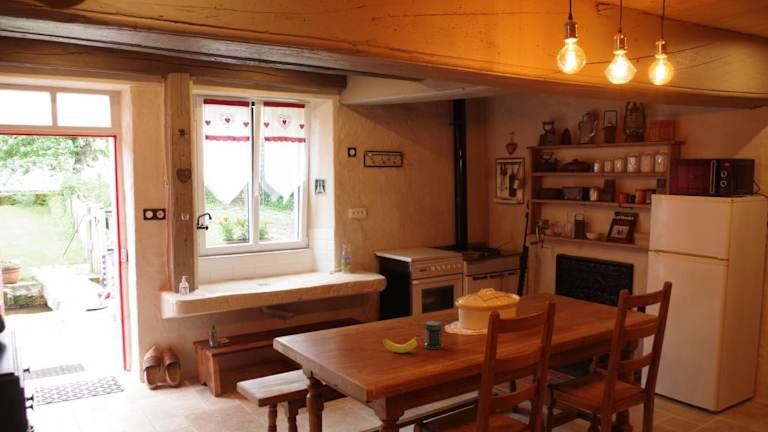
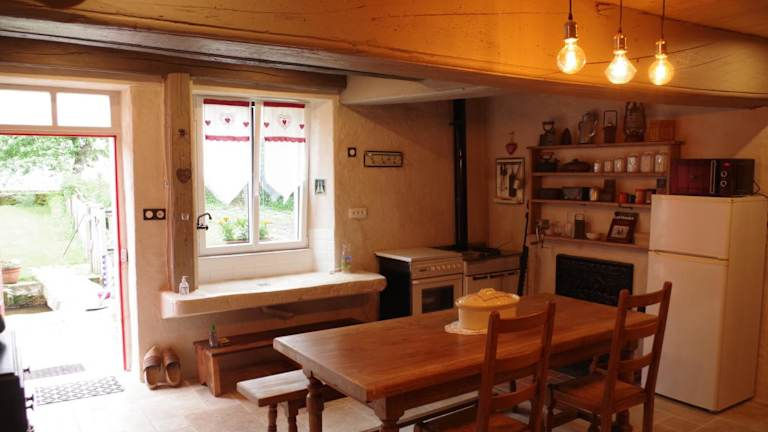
- jar [424,320,443,350]
- banana [382,334,421,354]
